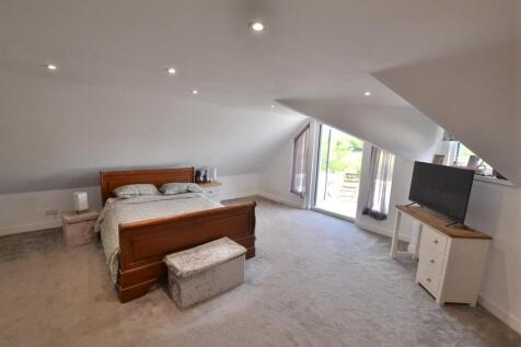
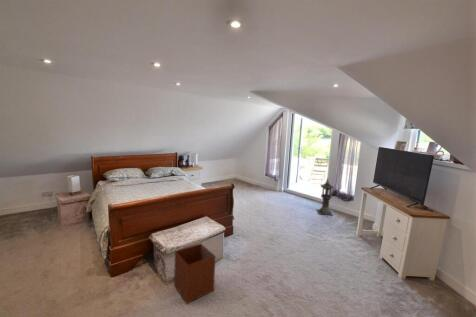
+ lantern [315,177,335,216]
+ waste basket [173,243,216,305]
